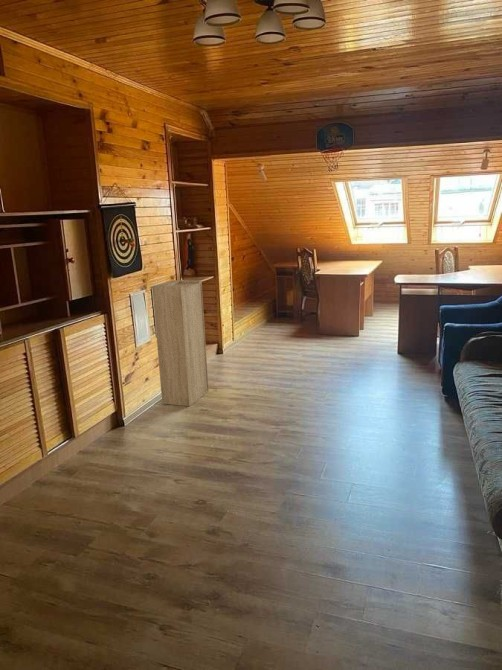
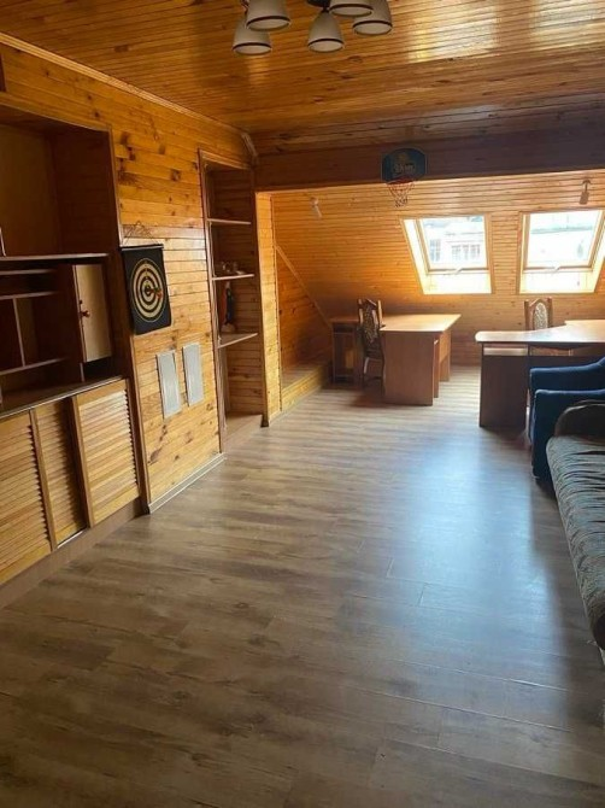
- storage cabinet [149,279,210,407]
